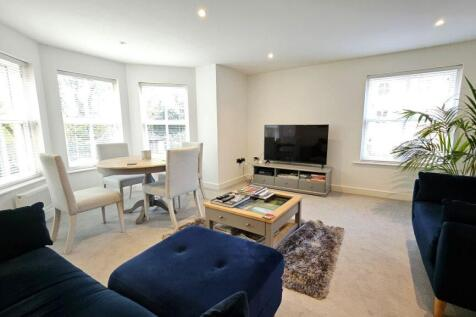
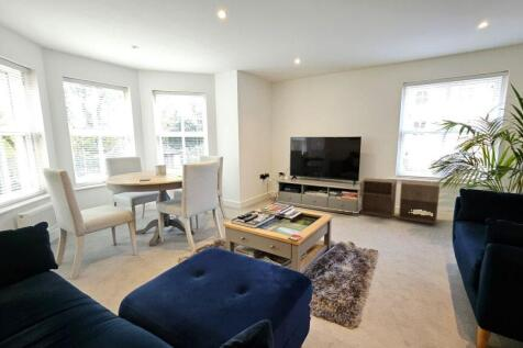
+ storage cabinet [358,177,441,225]
